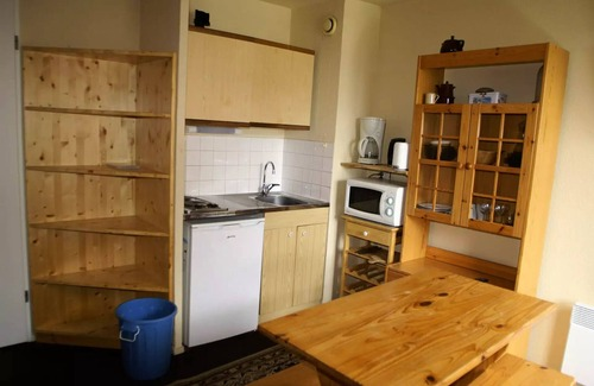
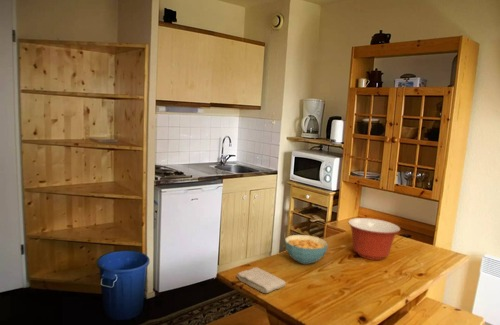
+ mixing bowl [347,217,401,261]
+ washcloth [236,266,287,294]
+ cereal bowl [284,234,329,265]
